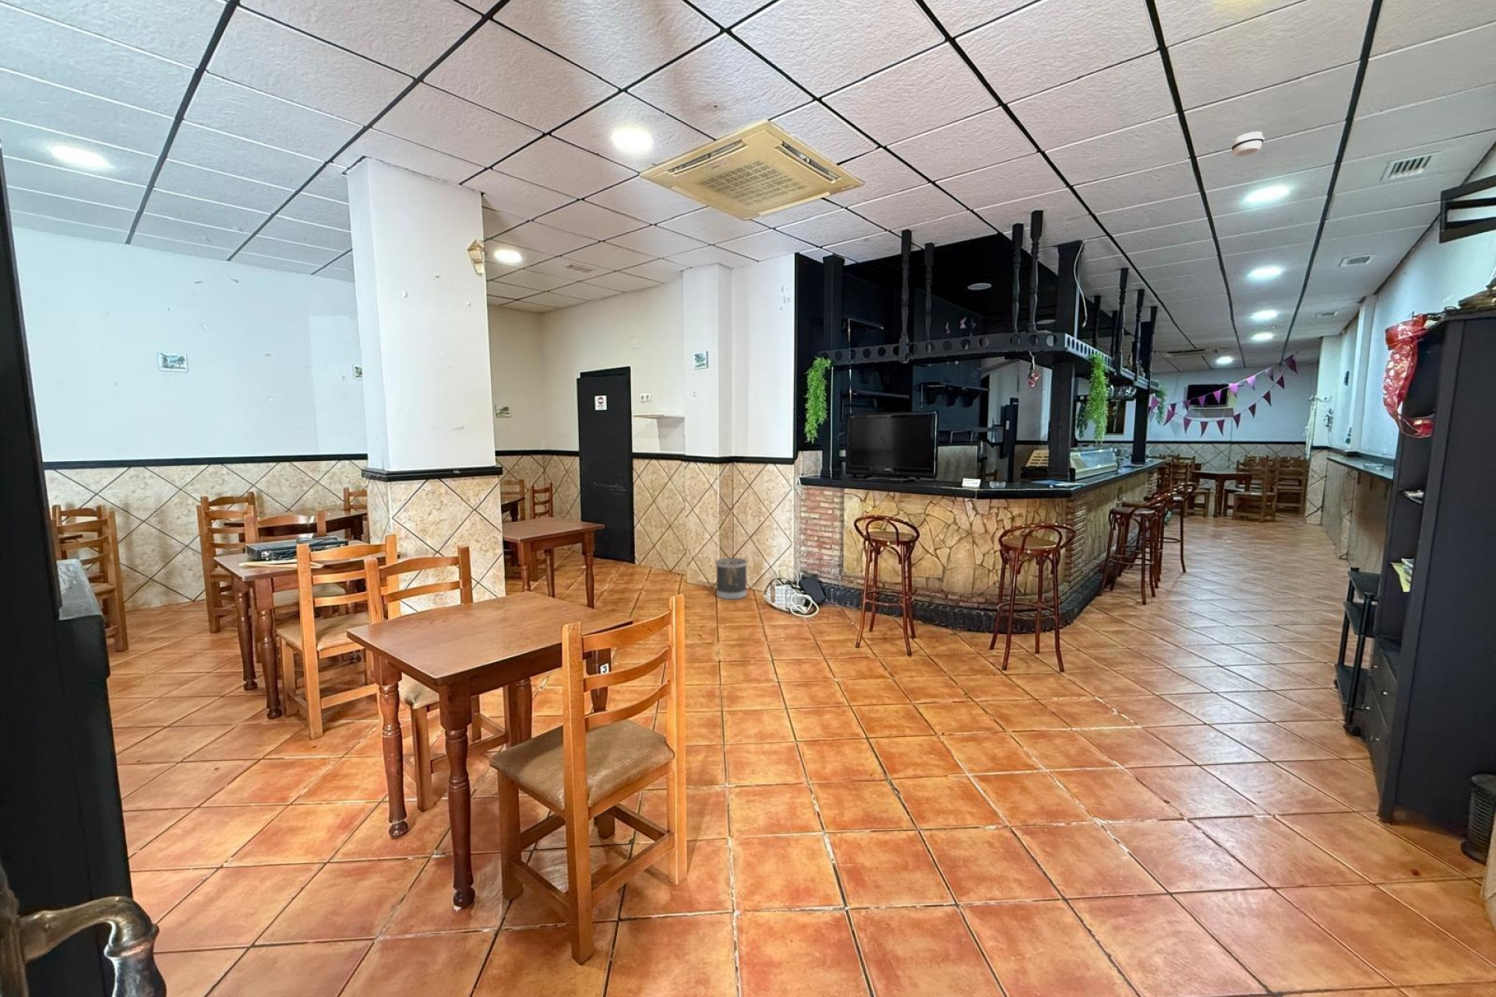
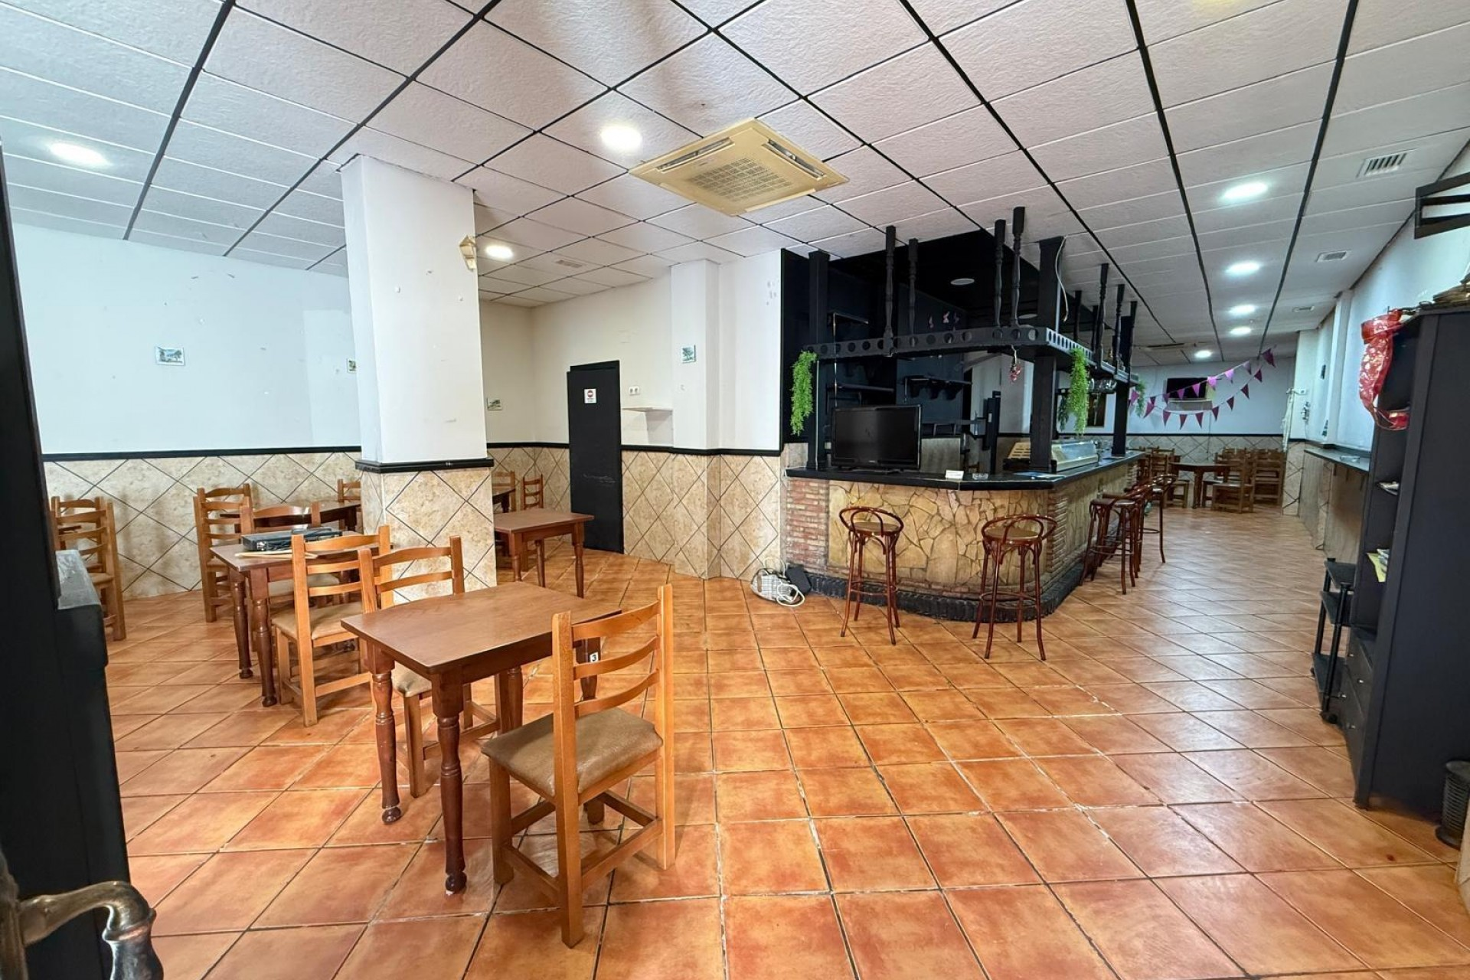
- wastebasket [716,556,747,601]
- smoke detector [1230,131,1266,157]
